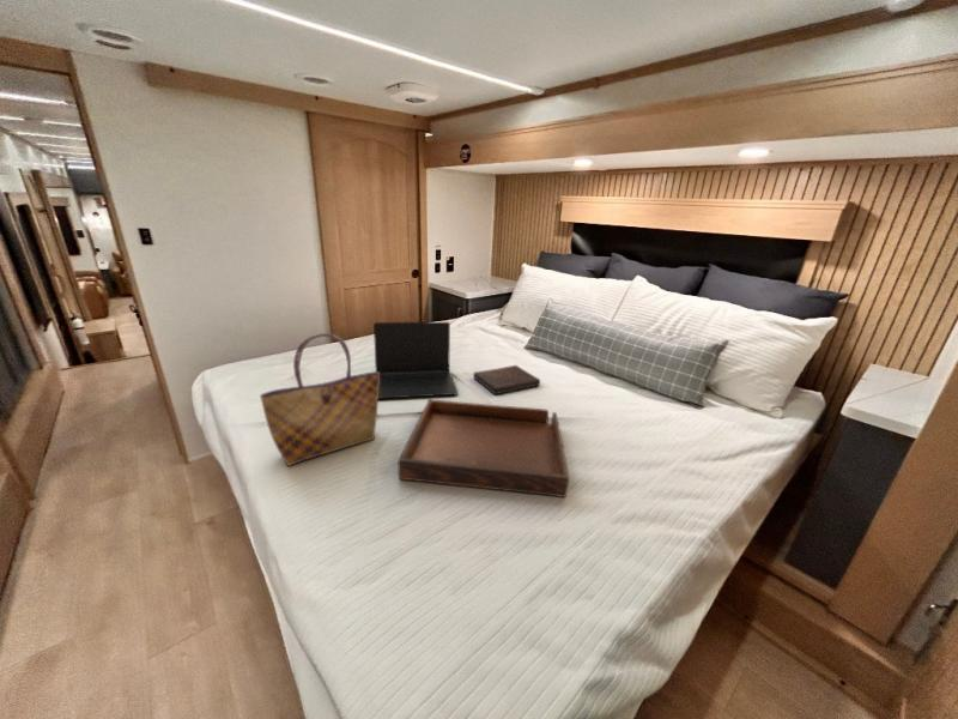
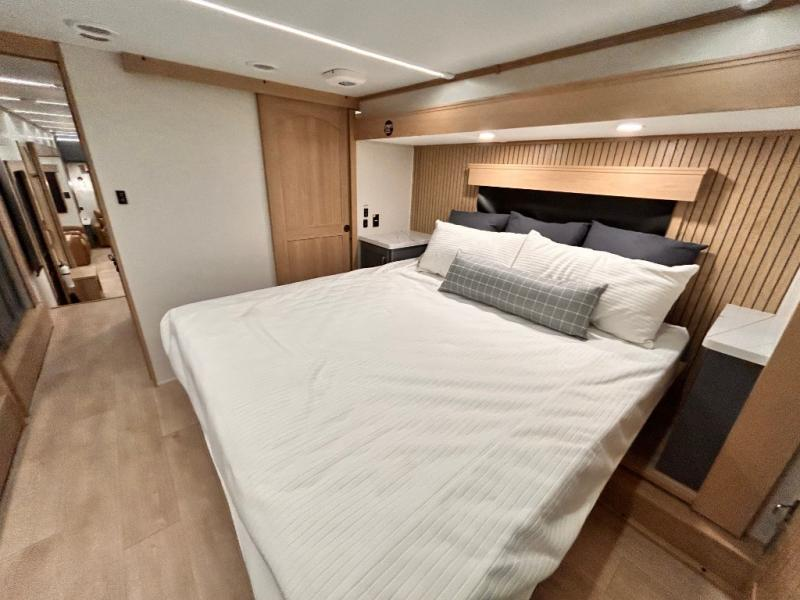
- serving tray [396,398,570,499]
- laptop [372,321,459,400]
- book [472,364,541,395]
- tote bag [259,332,380,467]
